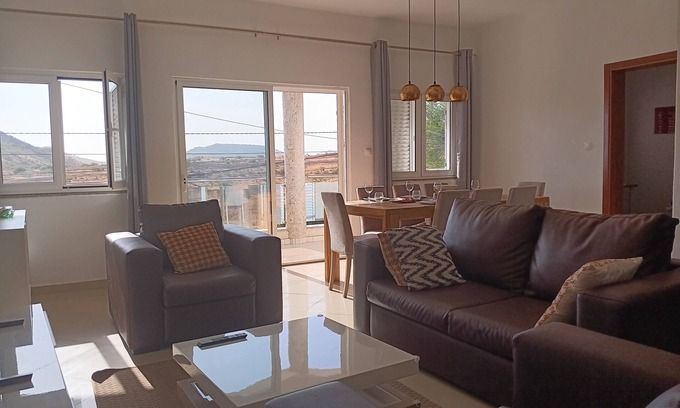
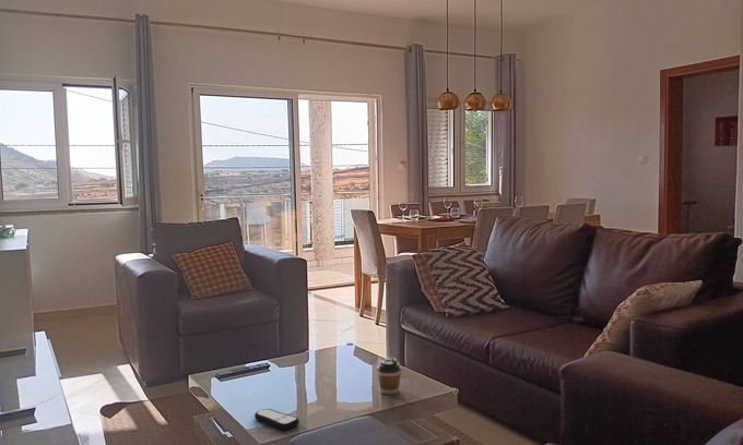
+ coffee cup [376,357,402,396]
+ remote control [253,408,300,431]
